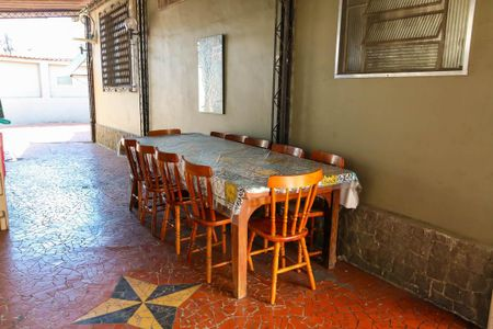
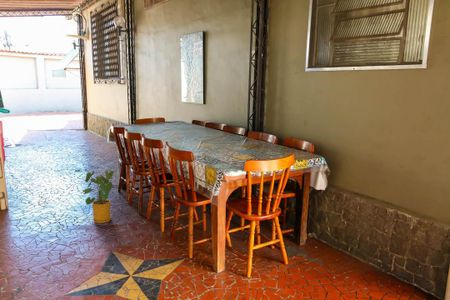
+ house plant [81,169,119,224]
